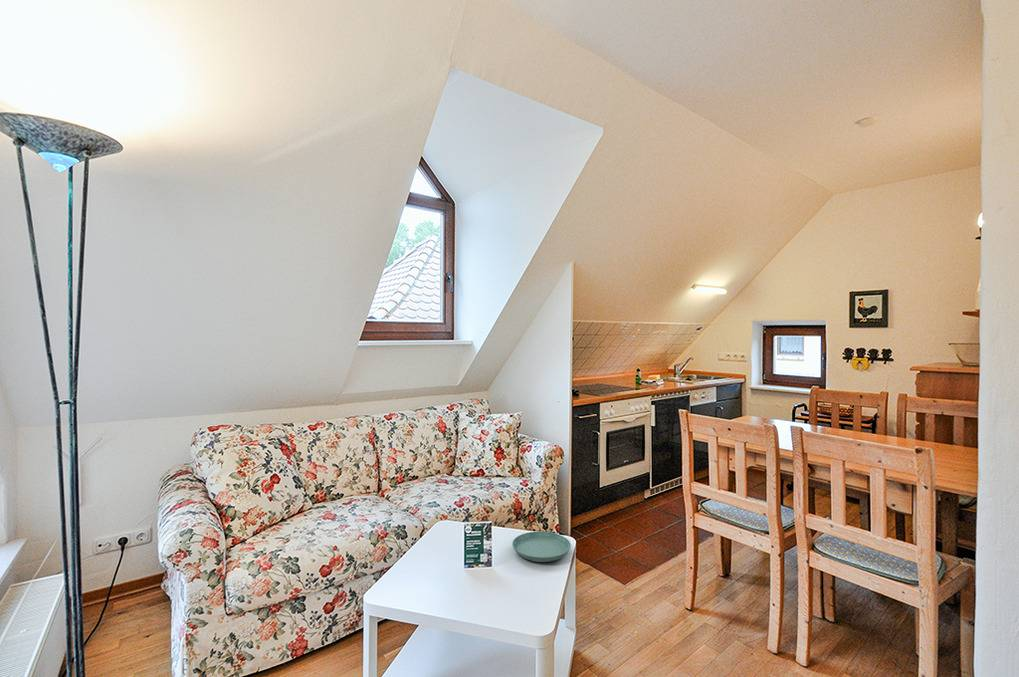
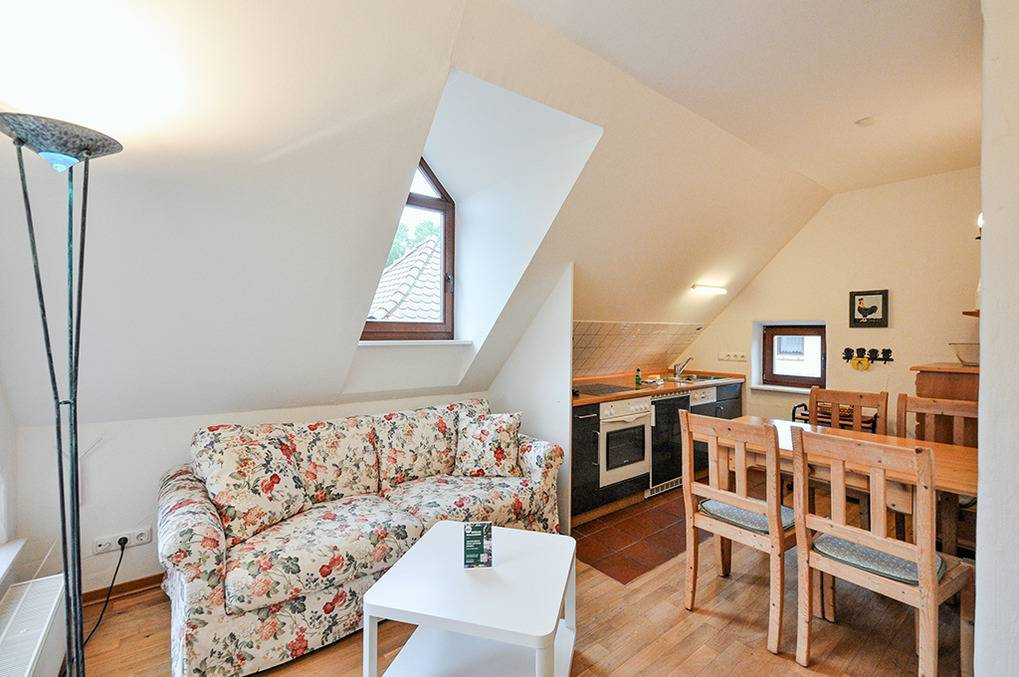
- saucer [511,531,572,563]
